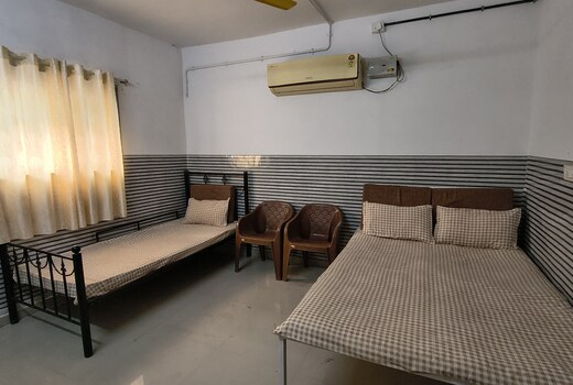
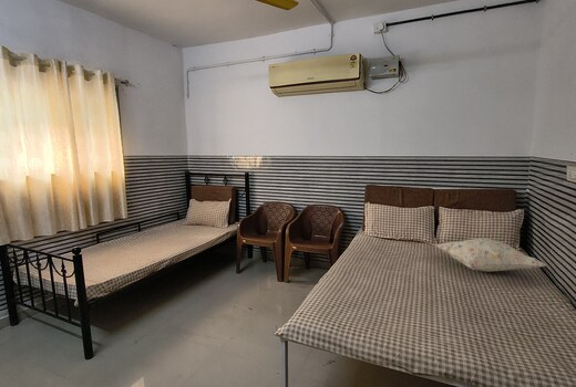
+ decorative pillow [434,237,547,273]
